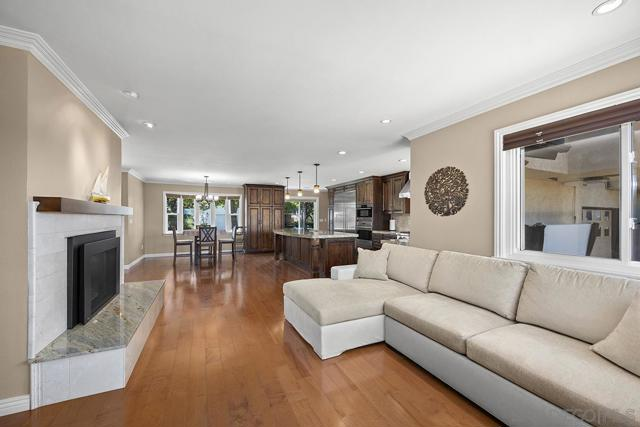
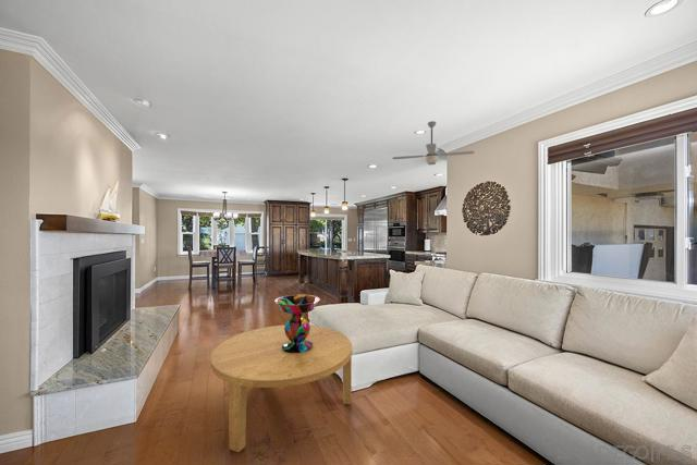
+ coffee table [209,325,353,453]
+ decorative bowl [273,294,321,353]
+ ceiling fan [391,120,476,166]
